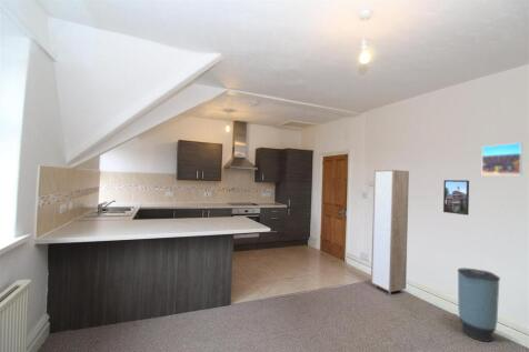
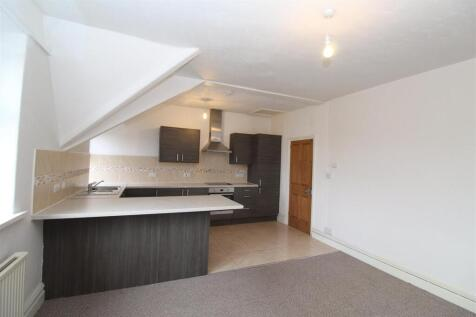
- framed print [480,142,523,177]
- trash can [457,268,501,343]
- cabinet [370,169,410,295]
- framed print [442,179,470,217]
